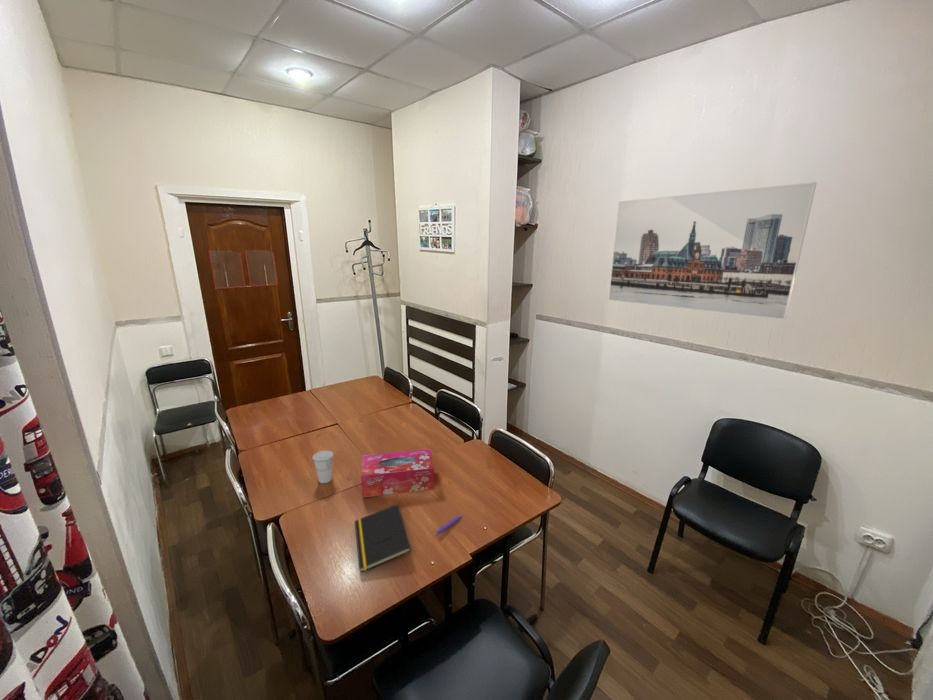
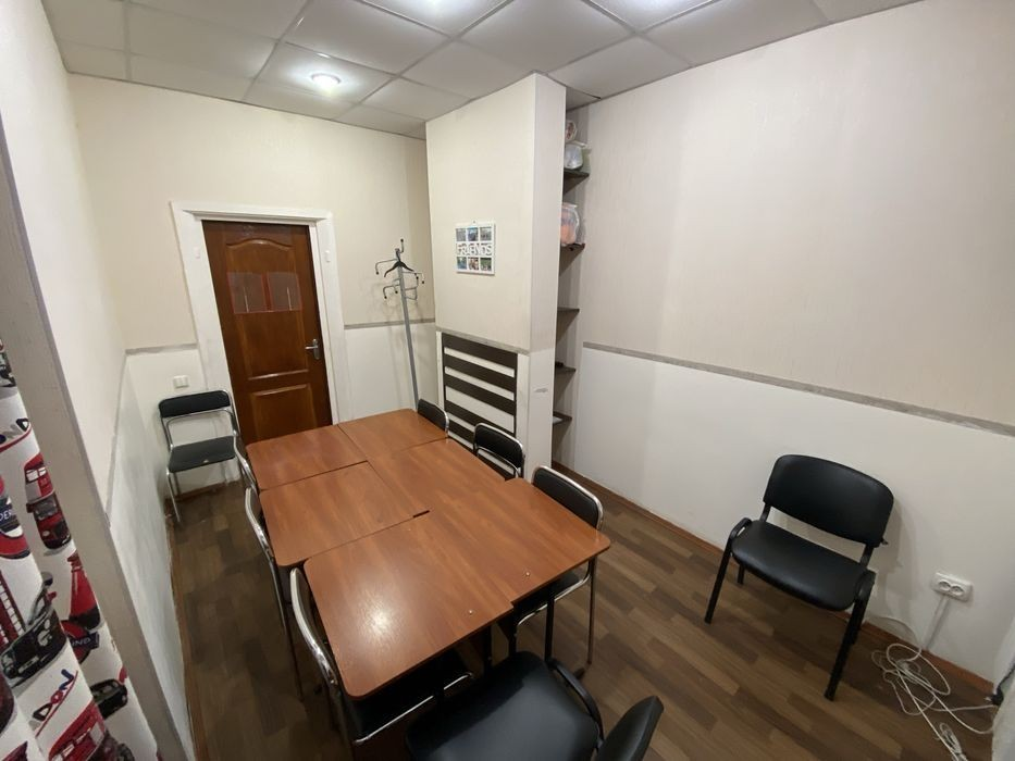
- tissue box [360,448,435,498]
- notepad [354,503,412,573]
- cup [312,450,334,484]
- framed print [607,181,818,321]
- pen [435,514,463,536]
